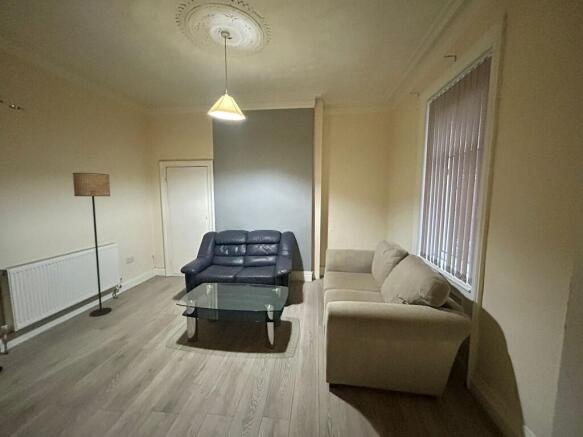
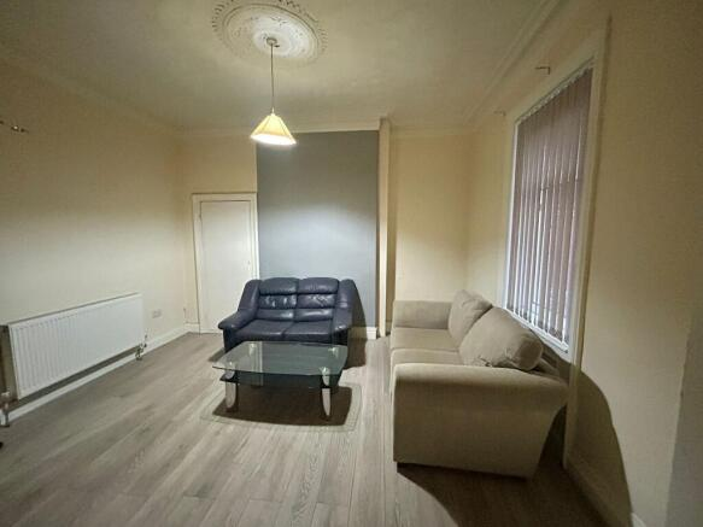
- floor lamp [72,172,113,317]
